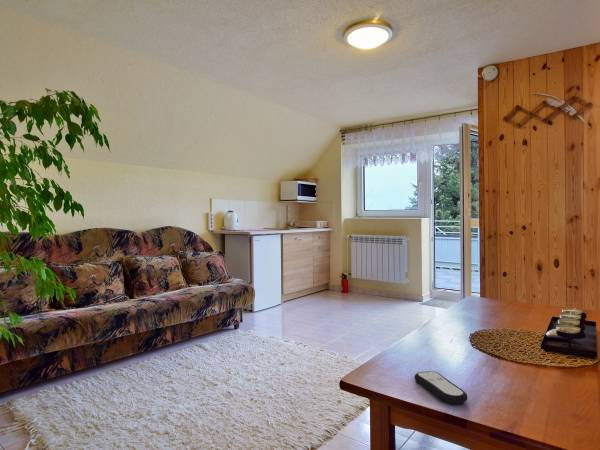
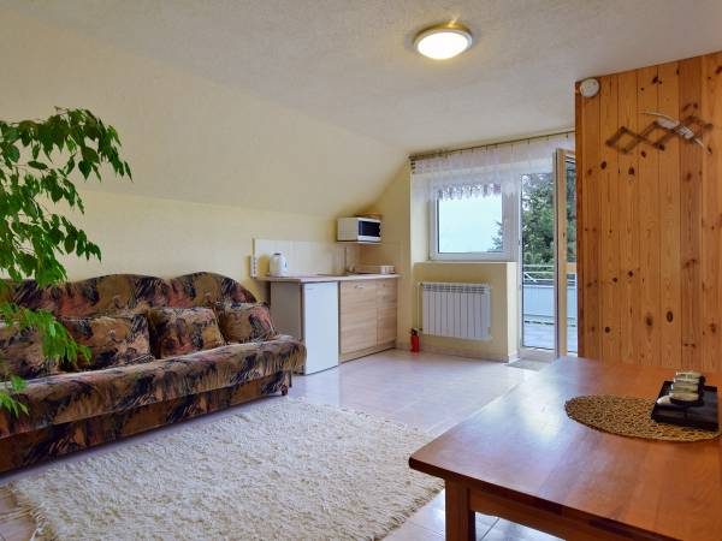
- remote control [413,370,468,405]
